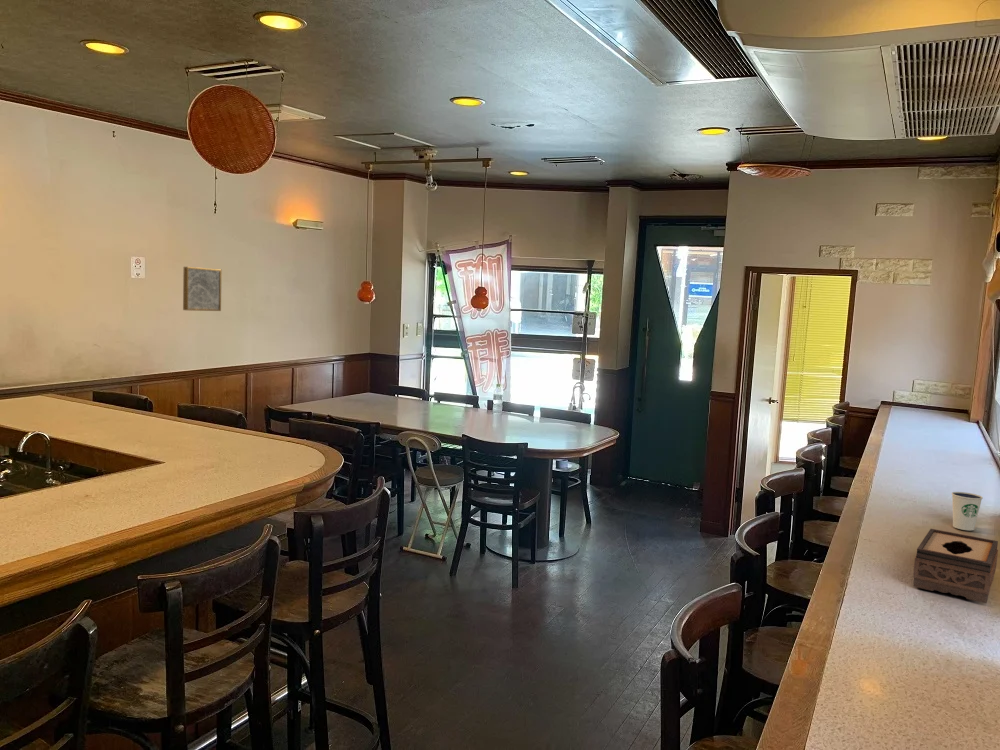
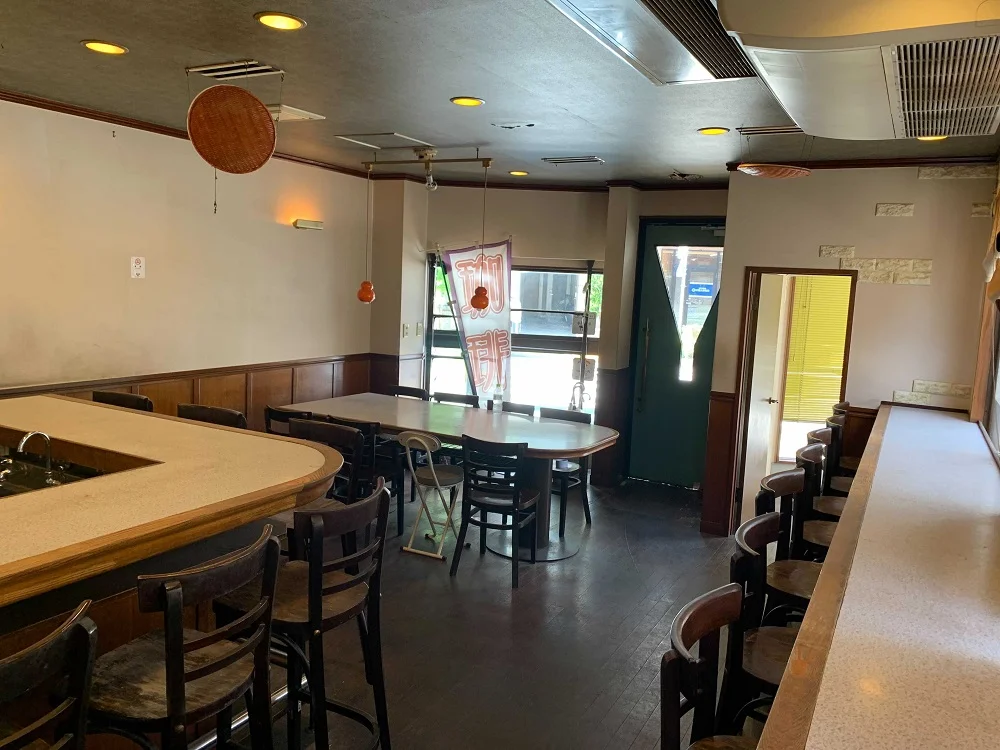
- tissue box [912,528,999,604]
- dixie cup [951,491,984,531]
- wall art [182,266,223,312]
